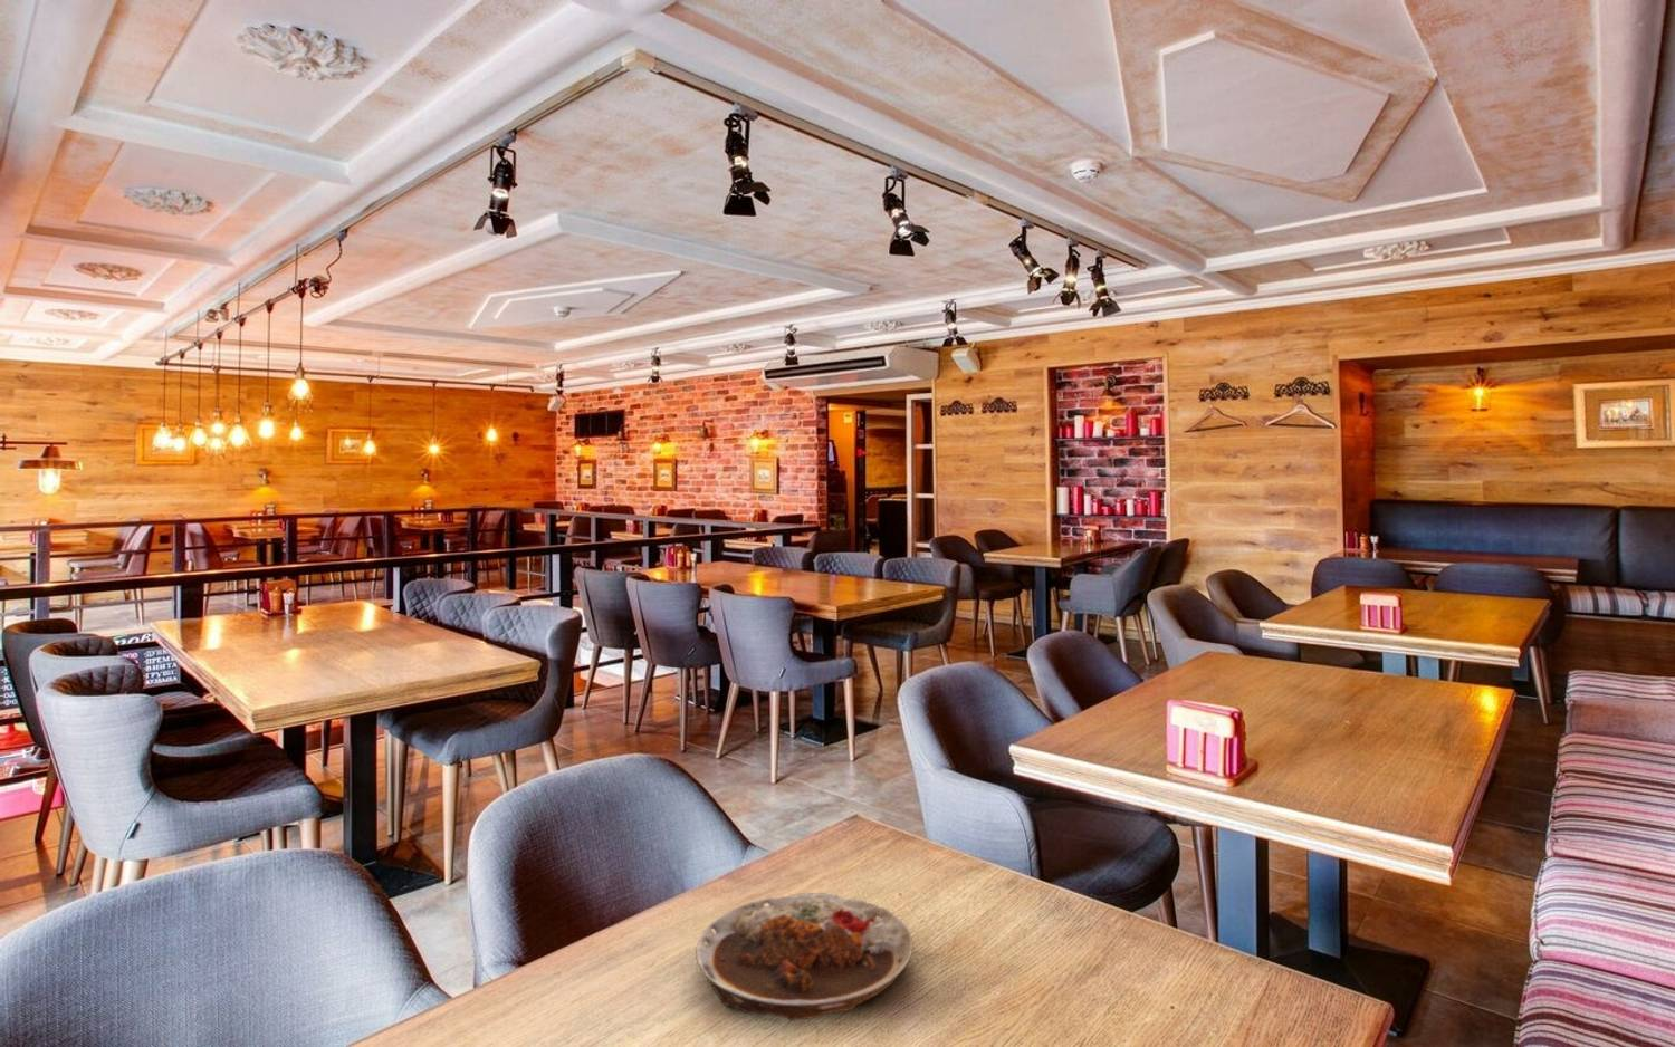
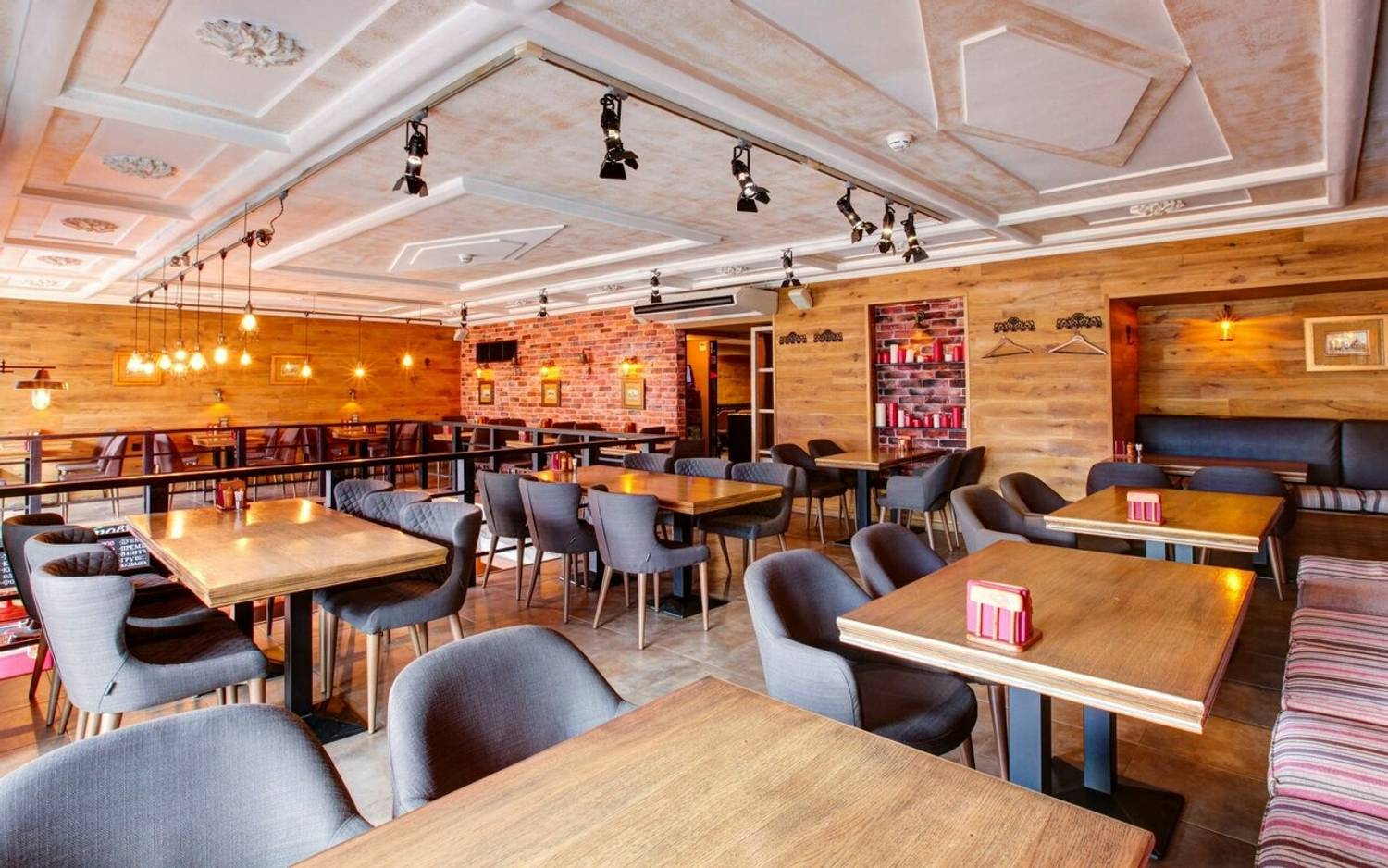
- plate [695,891,915,1022]
